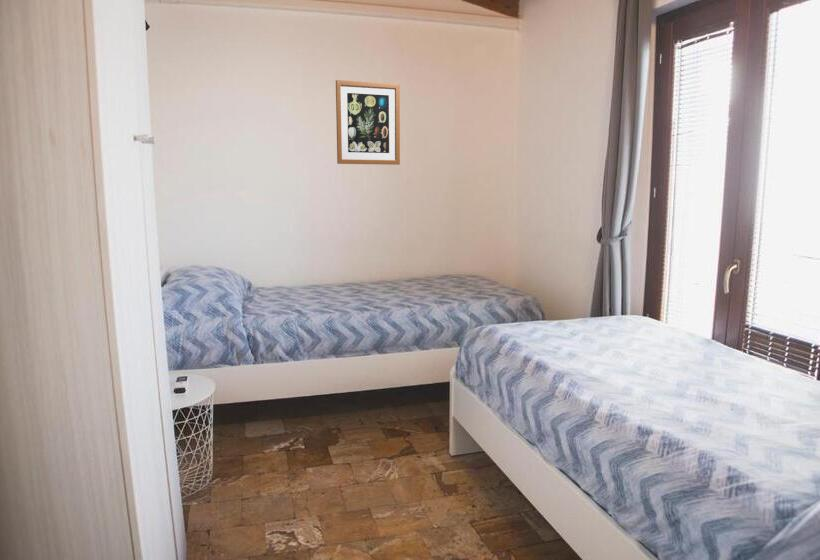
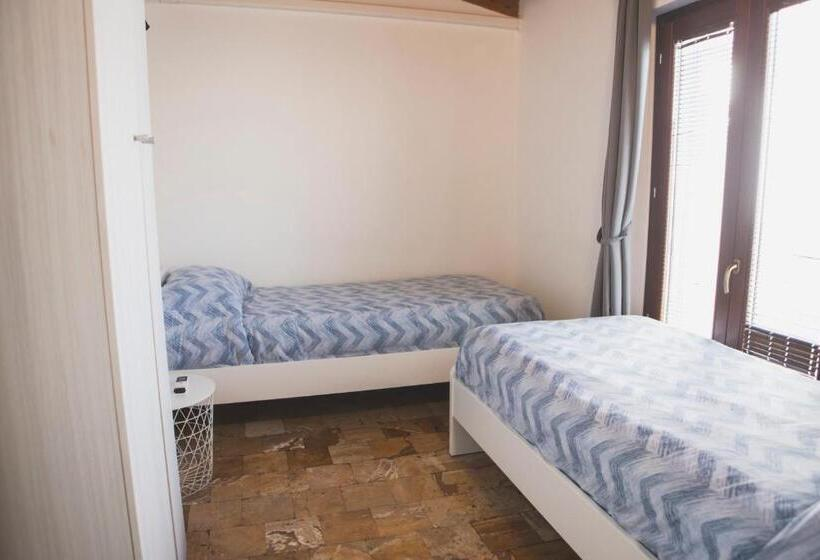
- wall art [335,79,401,166]
